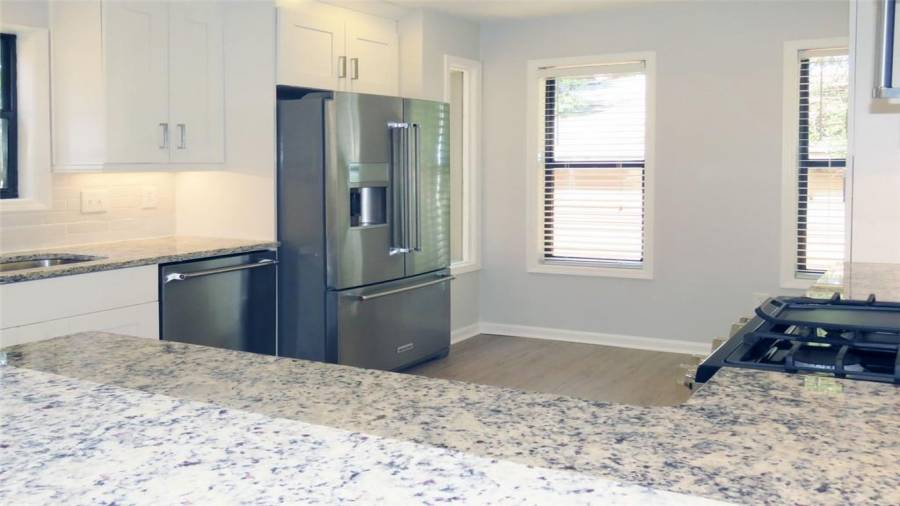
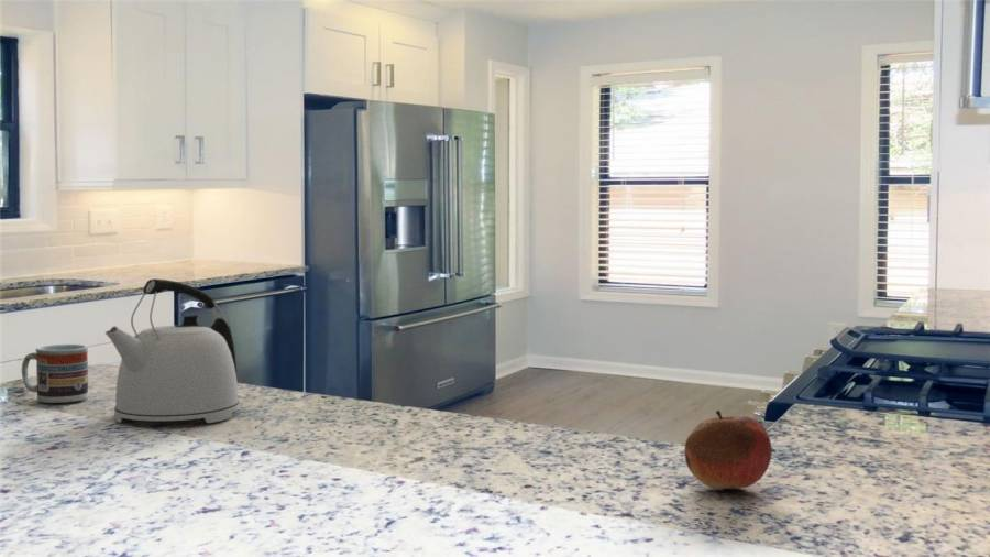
+ cup [21,343,89,404]
+ kettle [103,277,241,424]
+ fruit [683,409,773,490]
